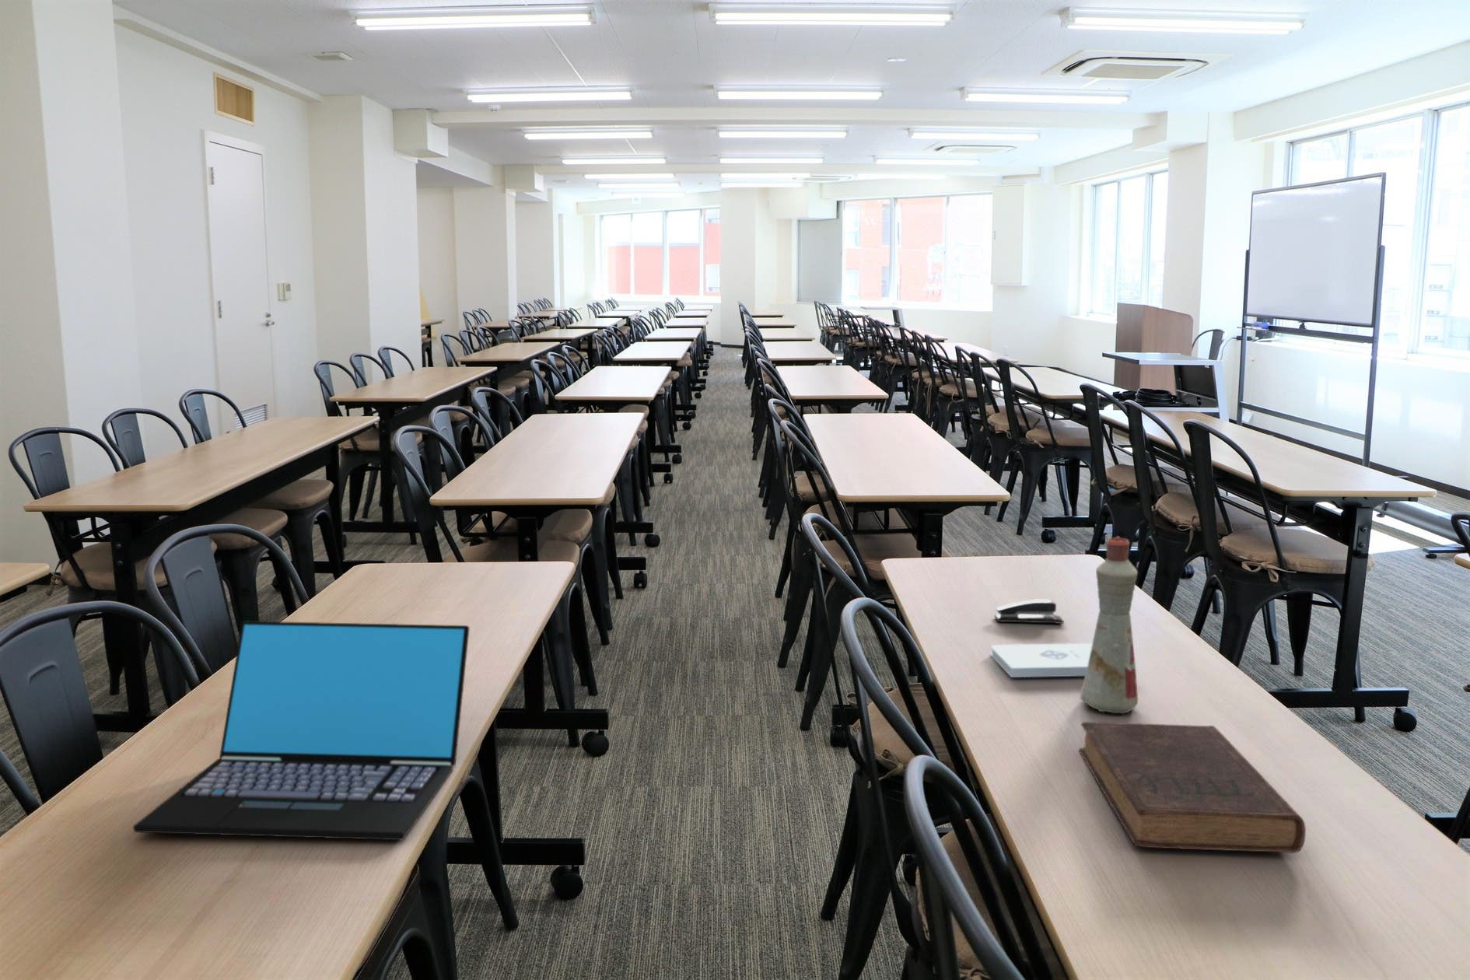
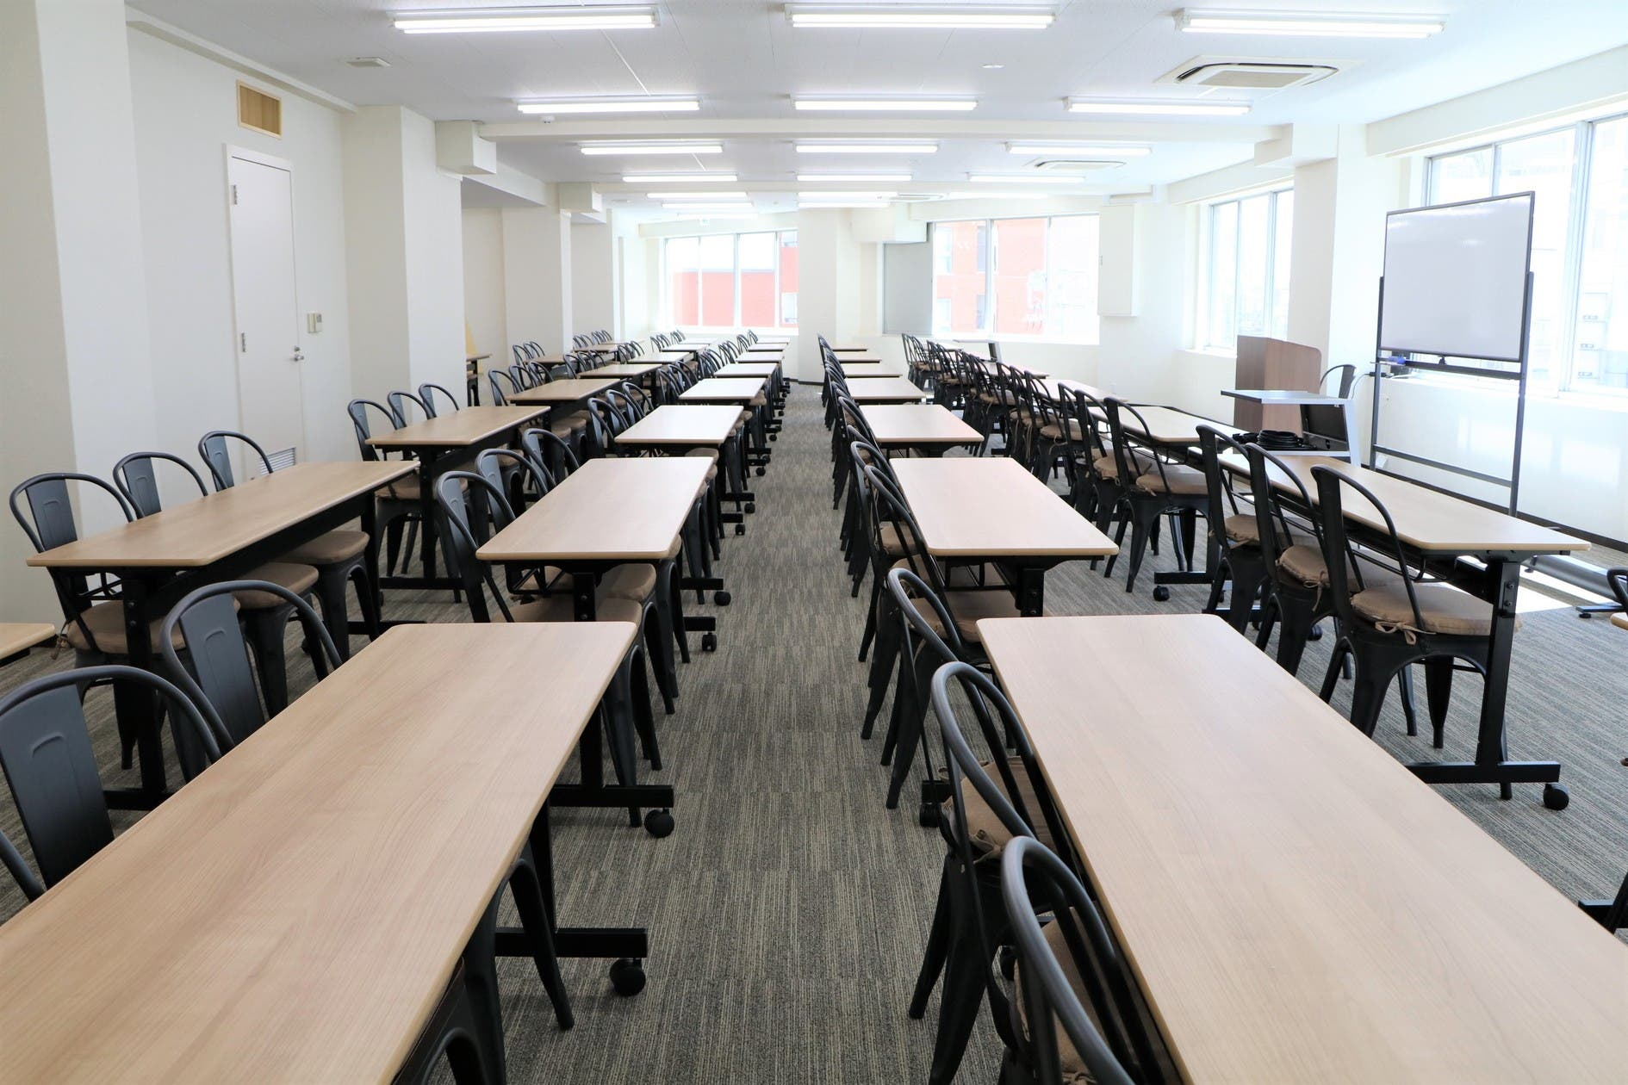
- stapler [994,599,1065,625]
- book [1078,721,1307,854]
- bottle [1080,536,1139,715]
- notepad [990,642,1093,678]
- laptop [133,620,470,841]
